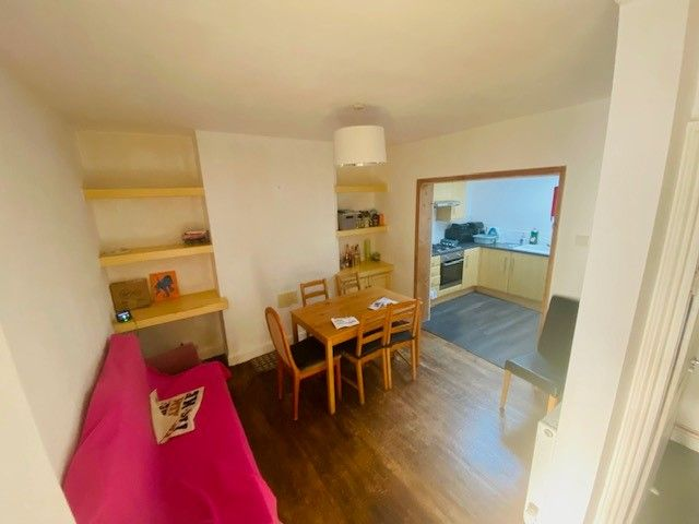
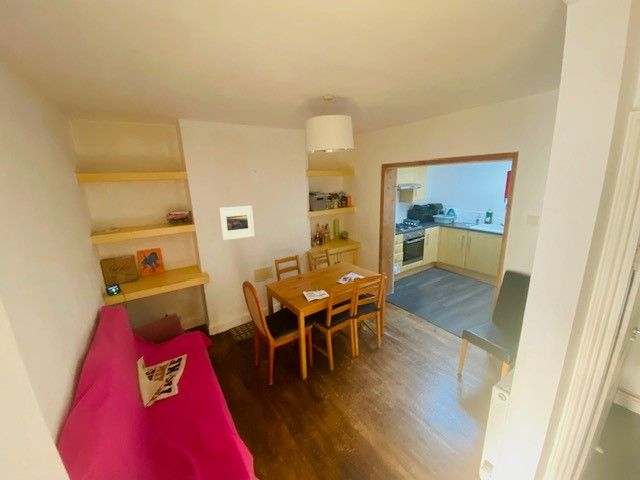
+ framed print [218,205,255,241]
